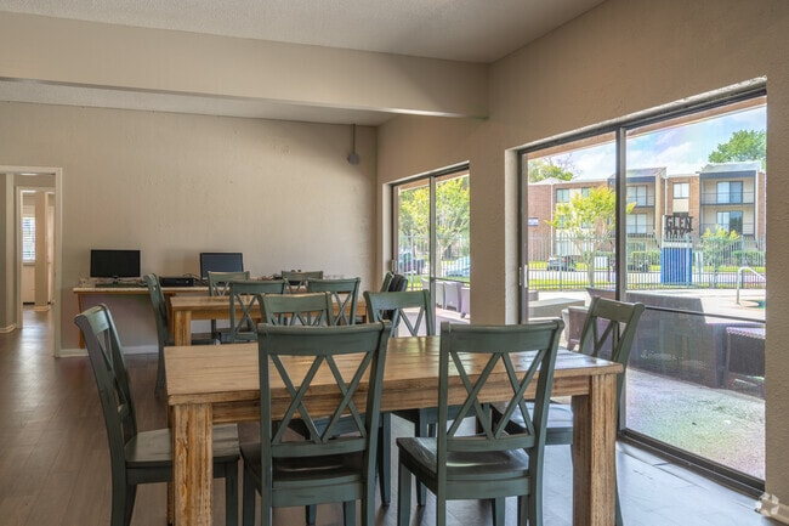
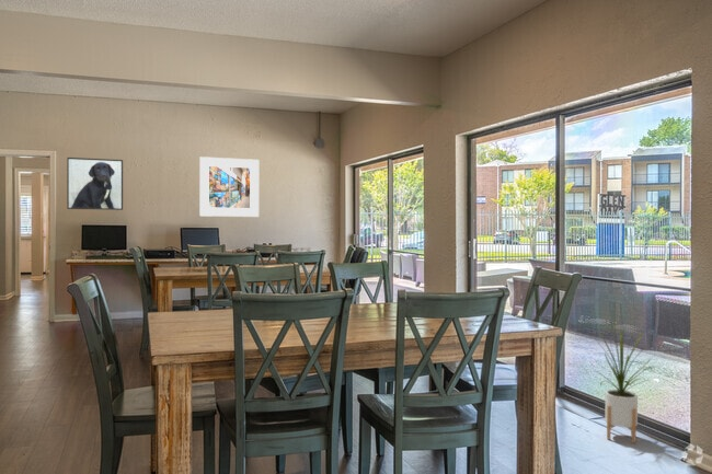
+ house plant [587,321,654,444]
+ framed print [66,157,124,211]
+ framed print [198,155,260,218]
